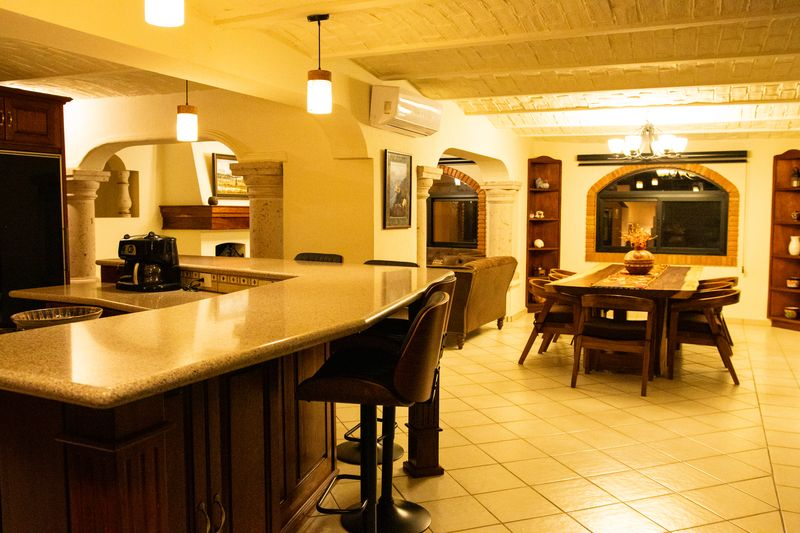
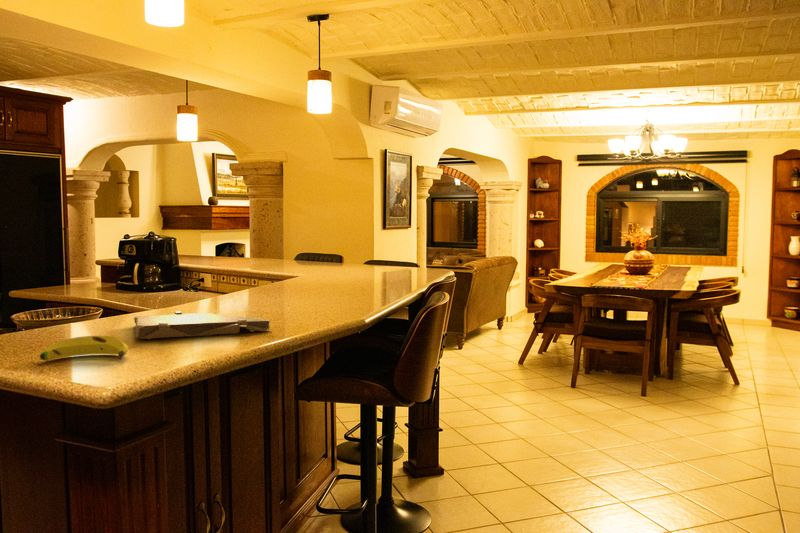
+ banana [39,335,129,361]
+ cutting board [133,310,271,340]
